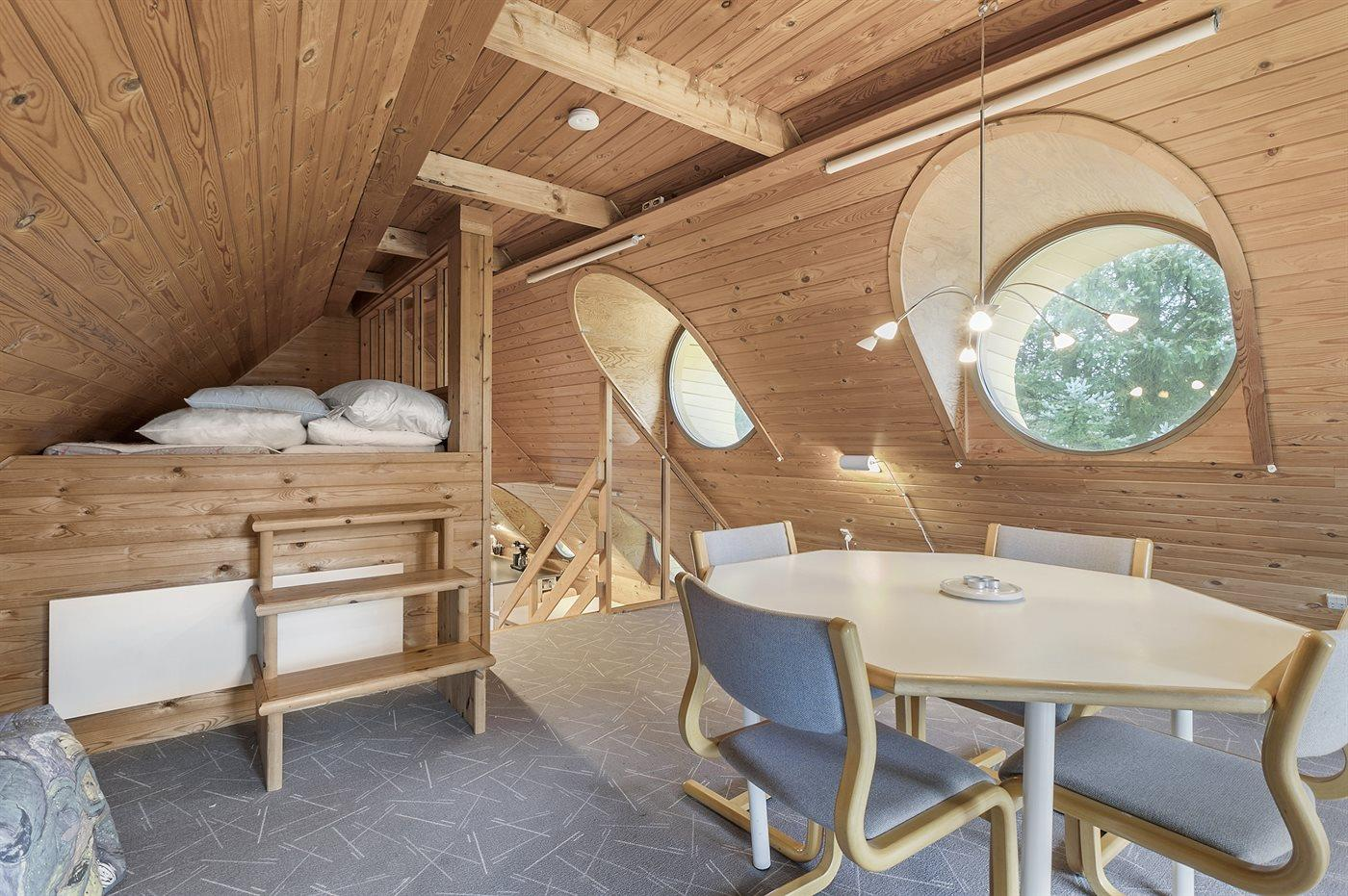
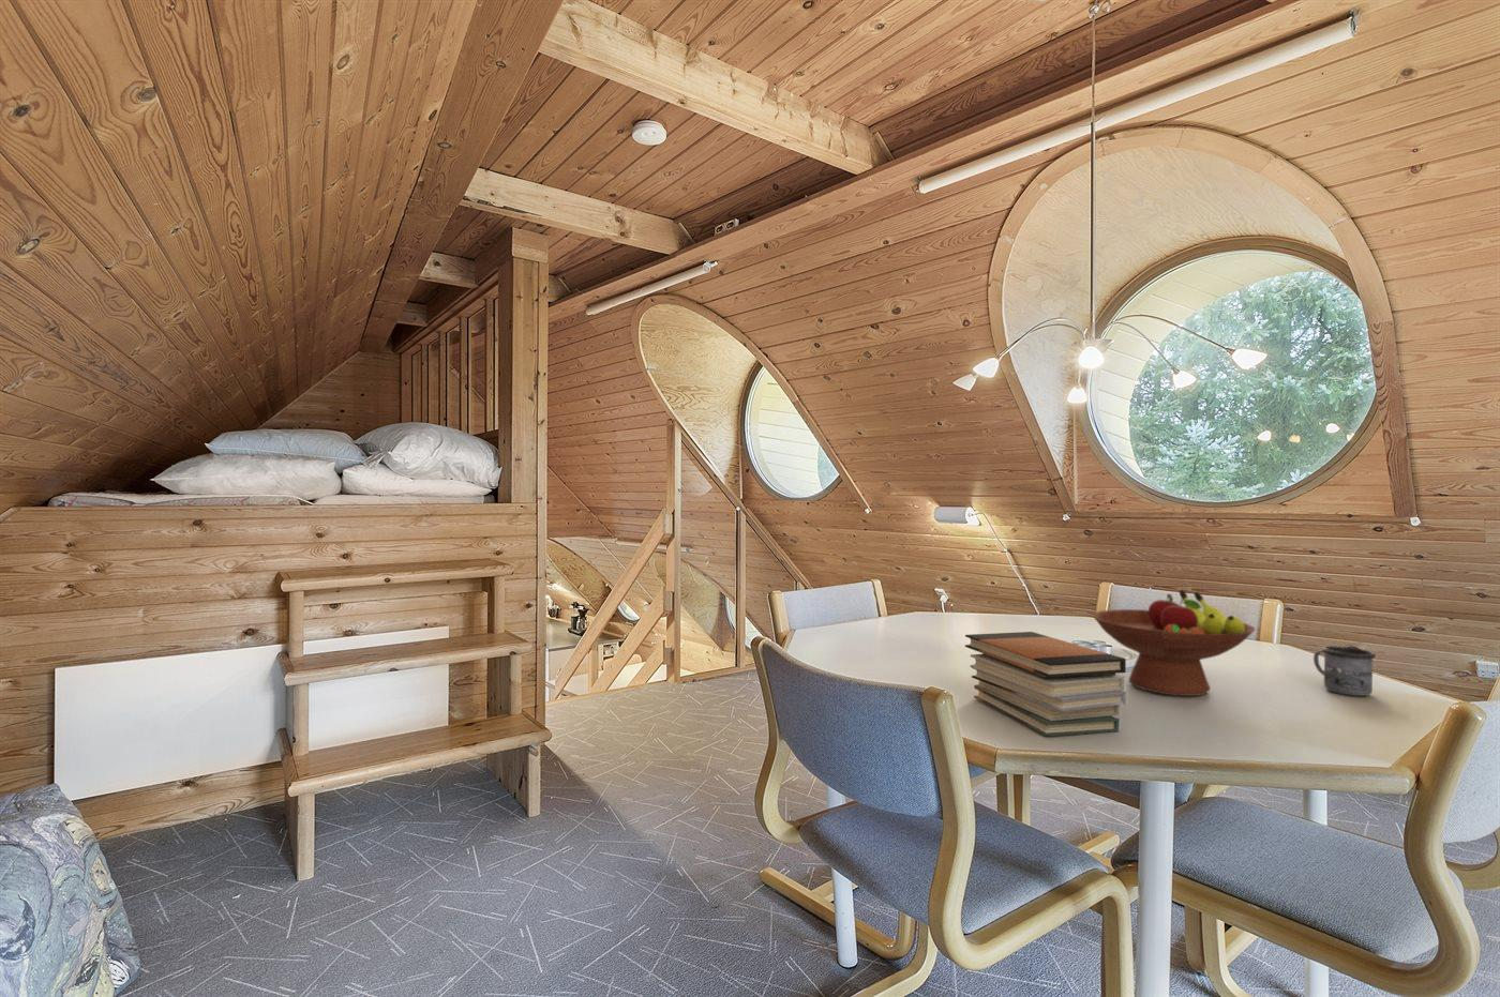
+ mug [1313,644,1376,698]
+ book stack [965,631,1127,737]
+ fruit bowl [1091,589,1256,698]
